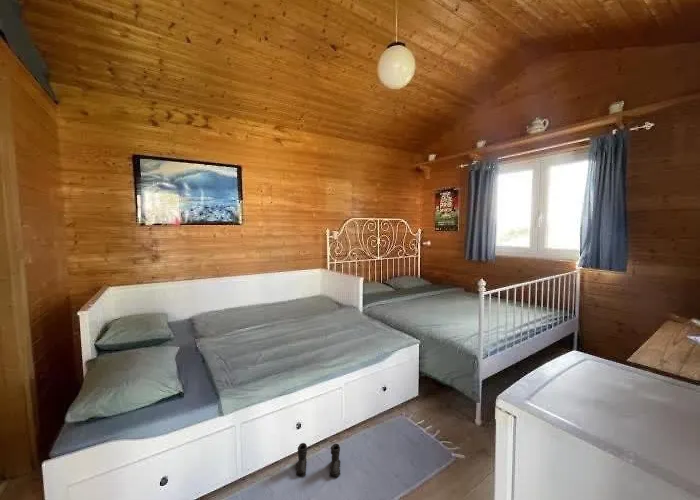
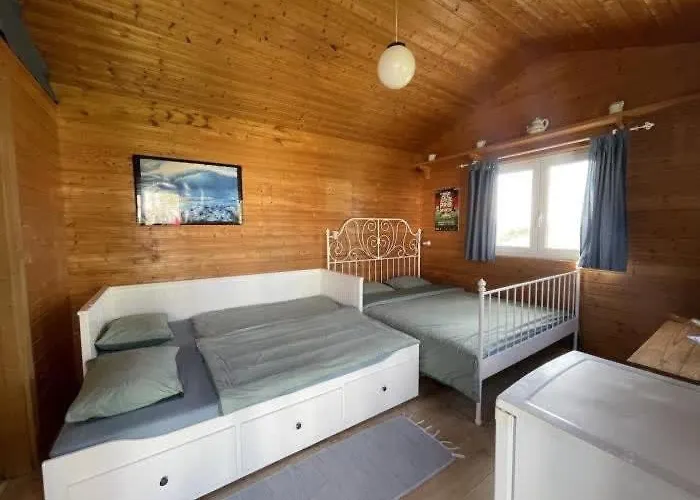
- boots [295,442,342,478]
